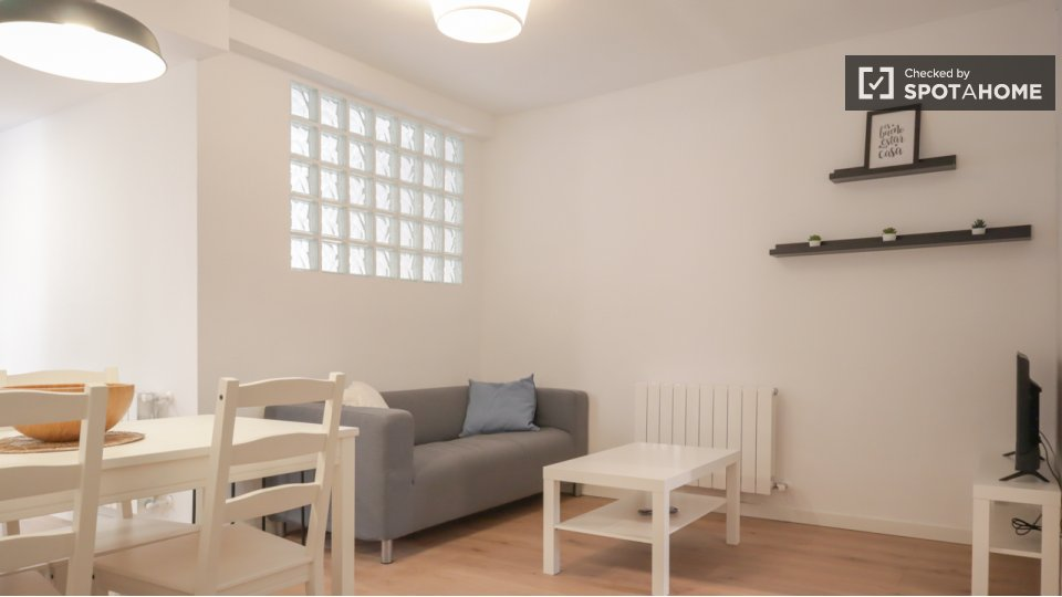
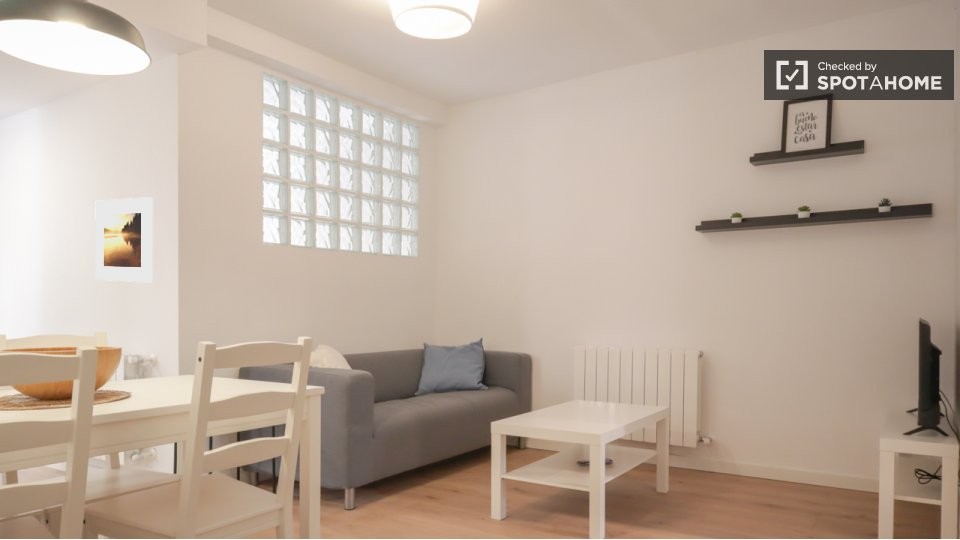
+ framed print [94,196,154,283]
